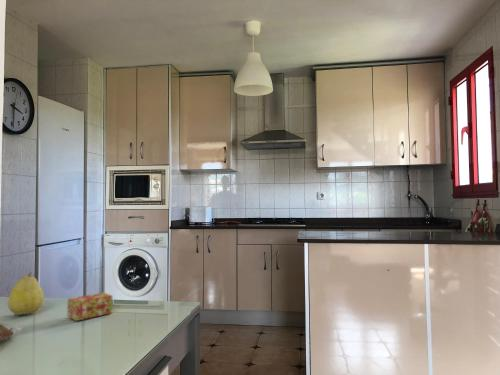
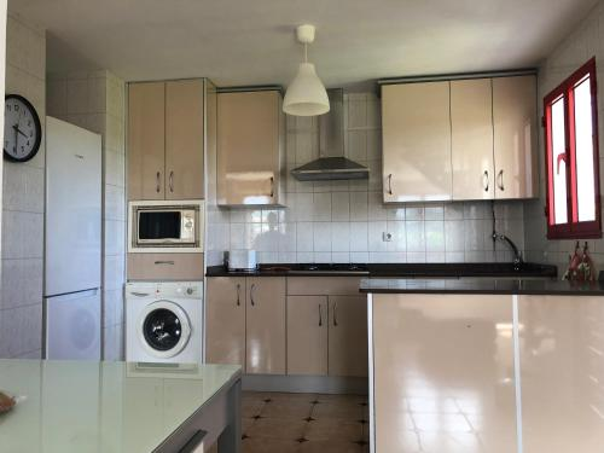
- fruit [7,271,45,316]
- tea box [66,292,114,322]
